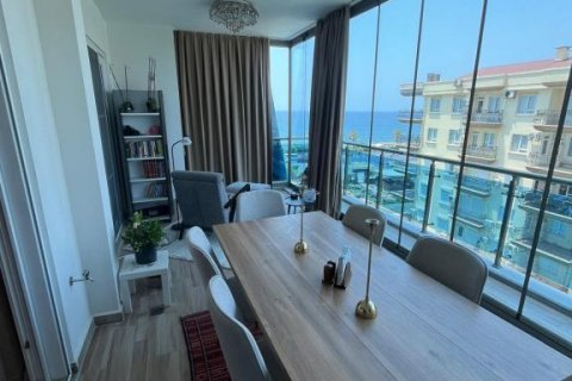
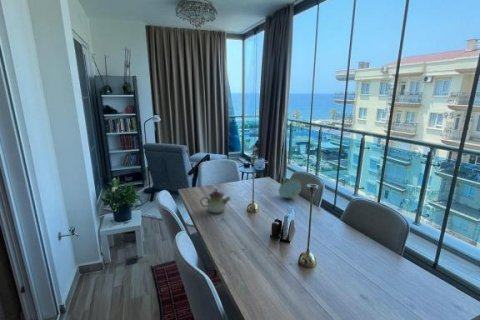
+ decorative bowl [277,177,302,199]
+ teapot [199,187,232,215]
